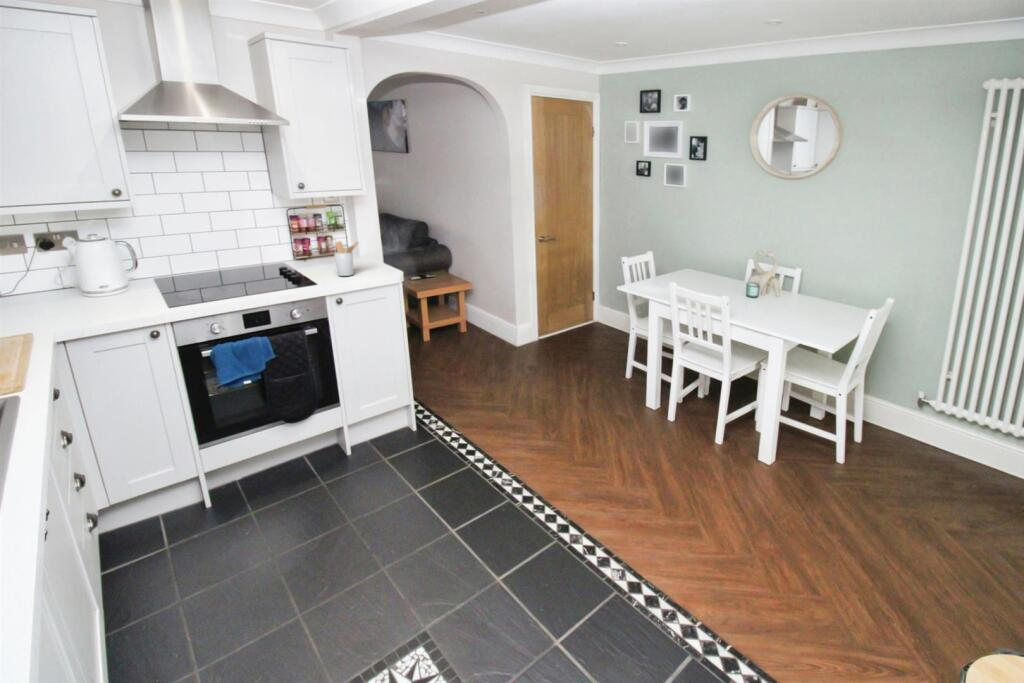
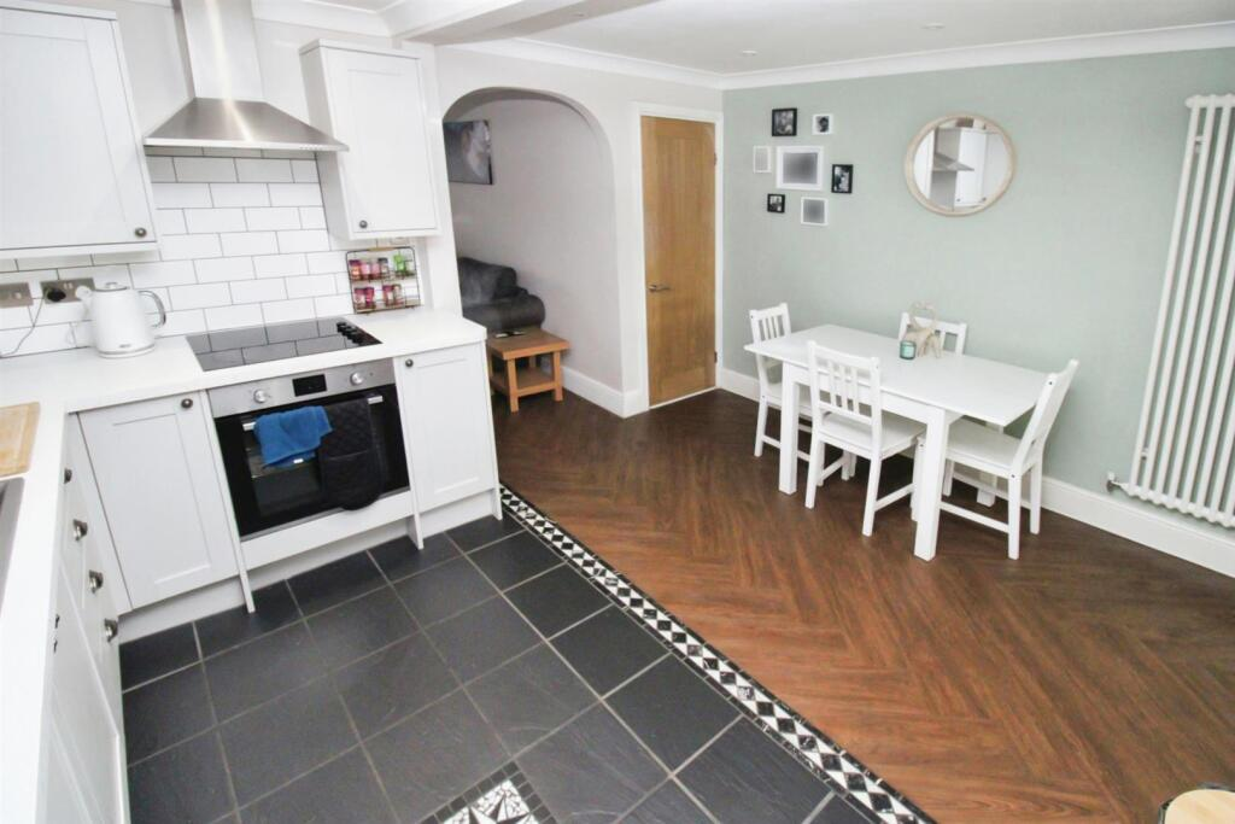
- utensil holder [333,240,360,277]
